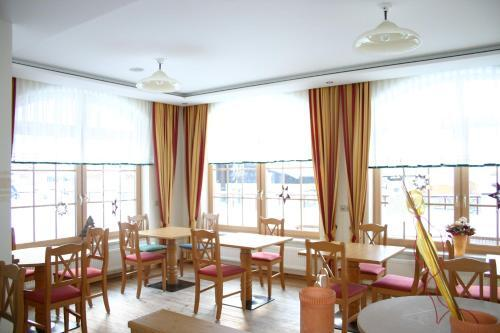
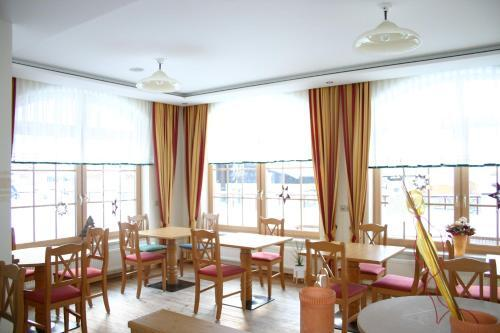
+ house plant [286,237,307,285]
